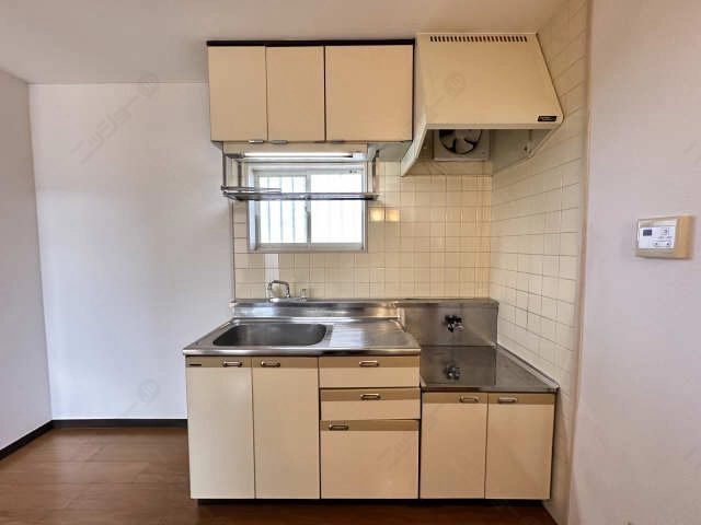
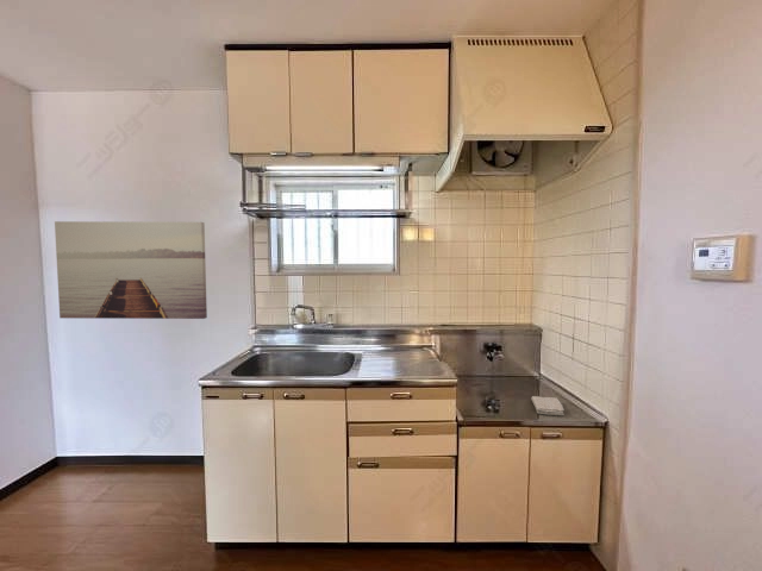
+ wall art [54,220,208,320]
+ washcloth [530,395,566,416]
